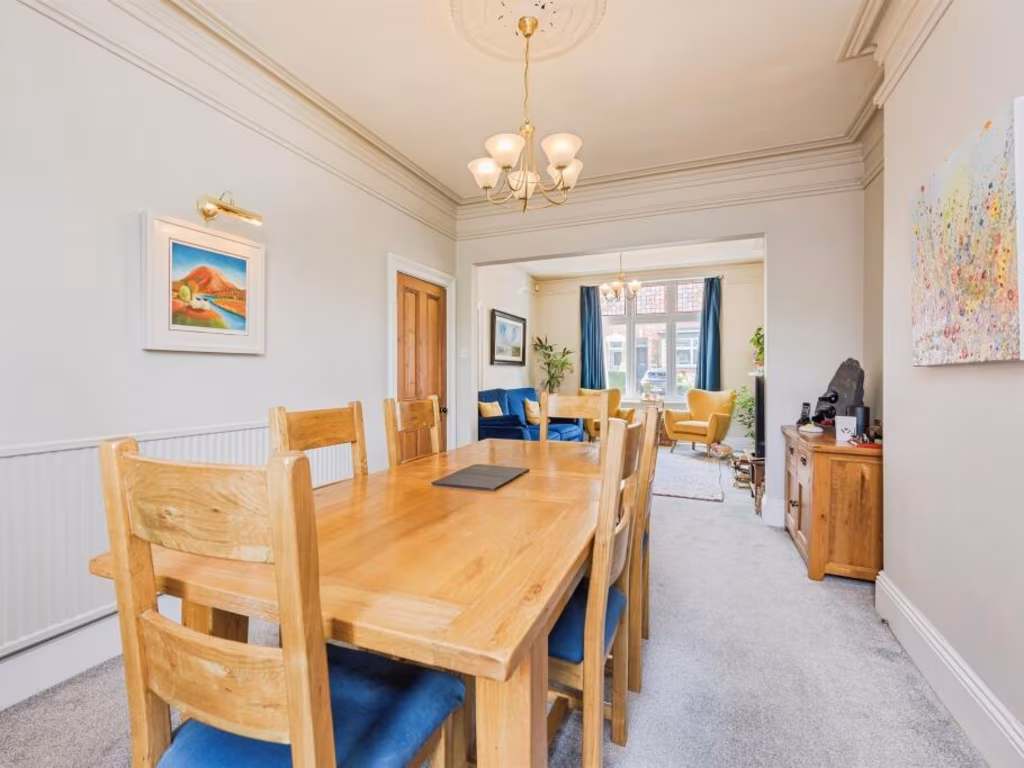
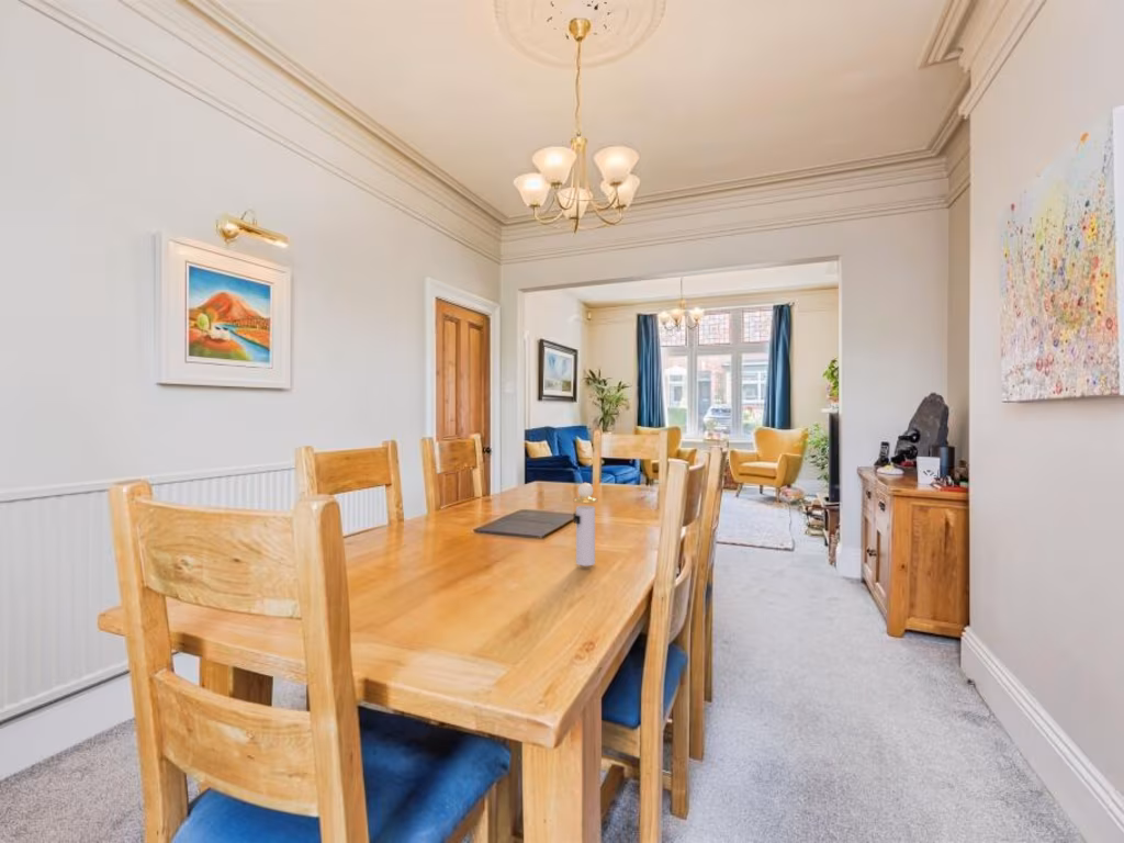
+ perfume bottle [573,482,598,566]
